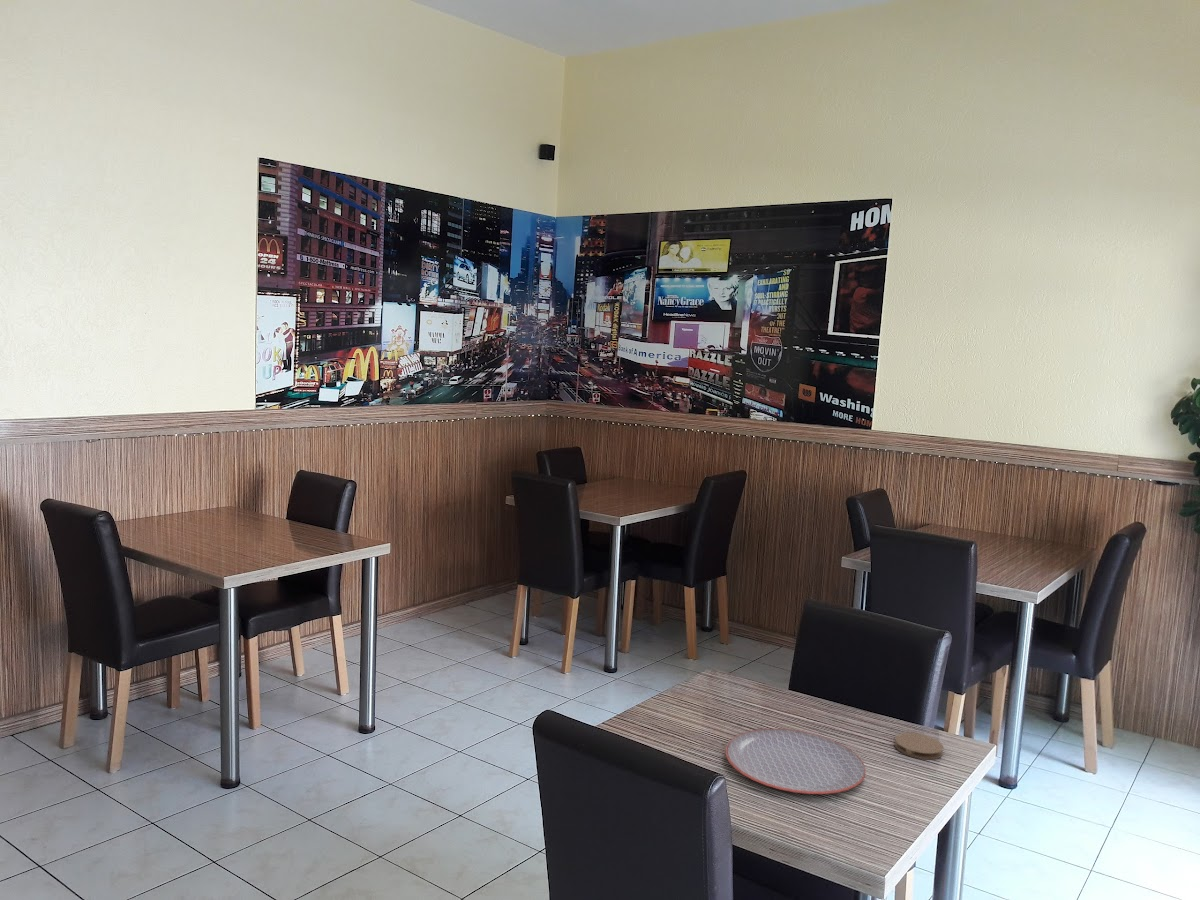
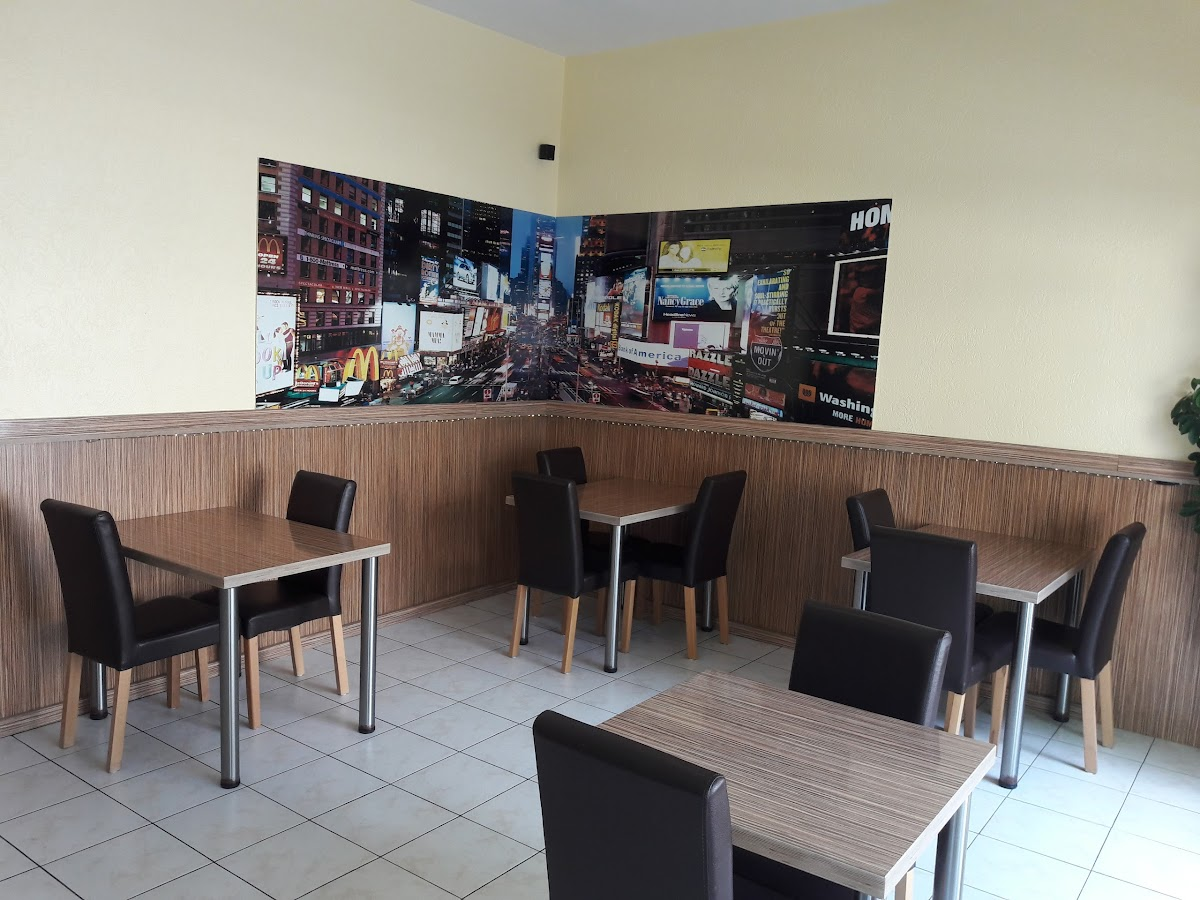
- coaster [894,732,944,760]
- plate [724,728,867,795]
